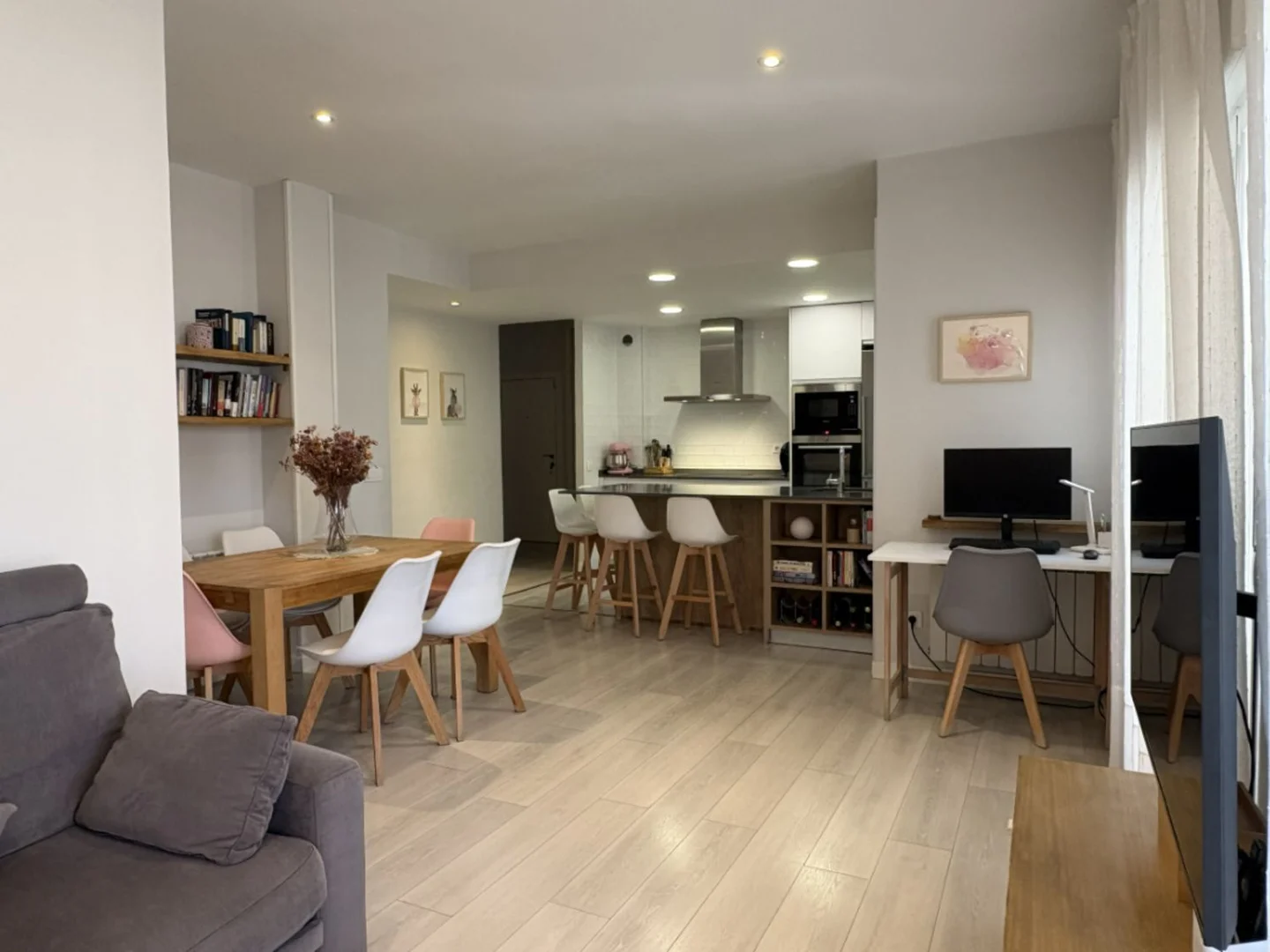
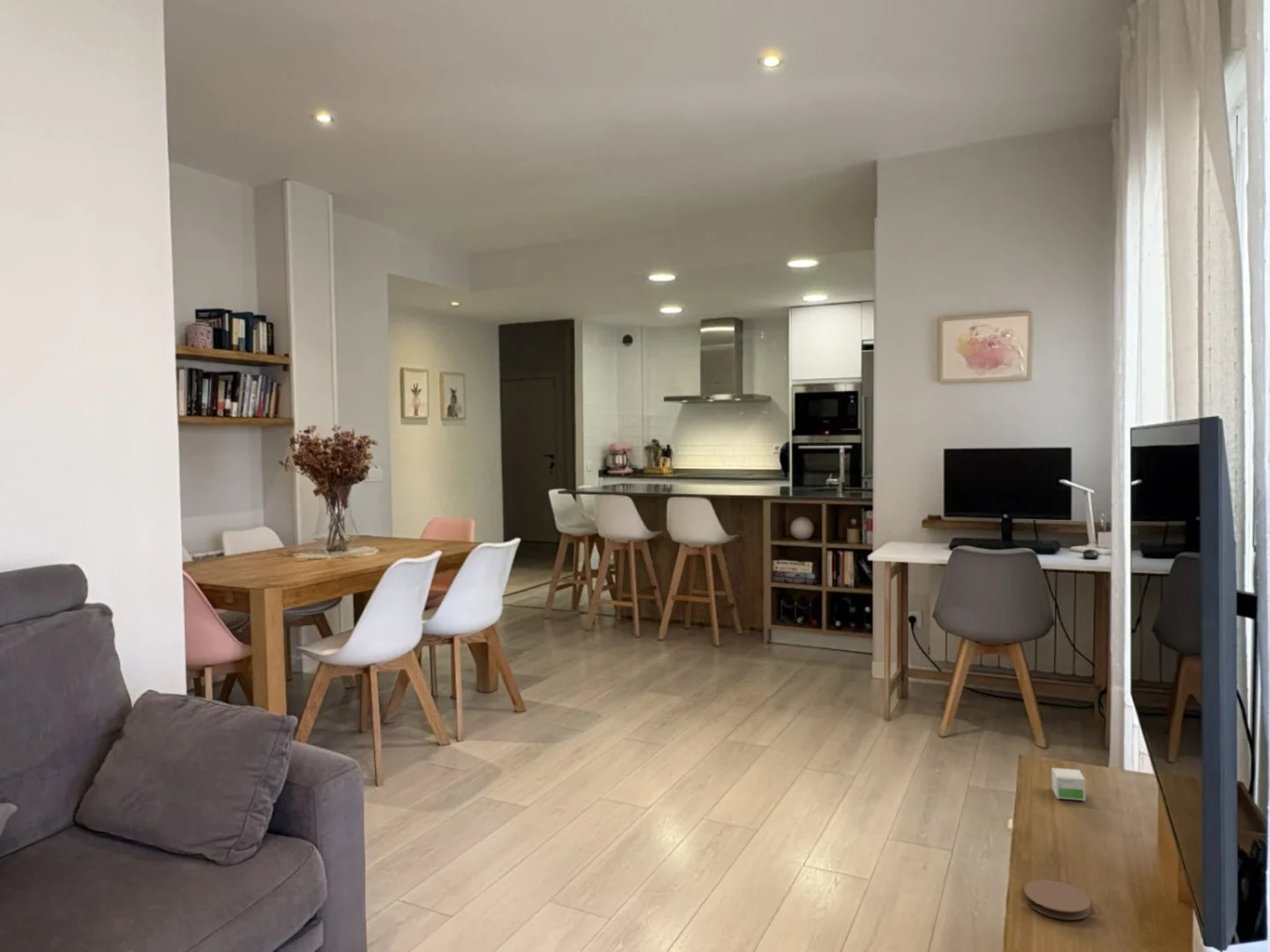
+ coaster [1023,879,1092,920]
+ small box [1050,767,1087,802]
